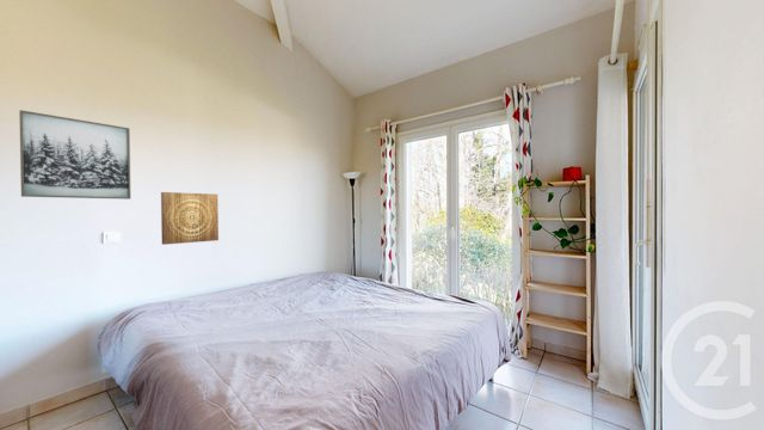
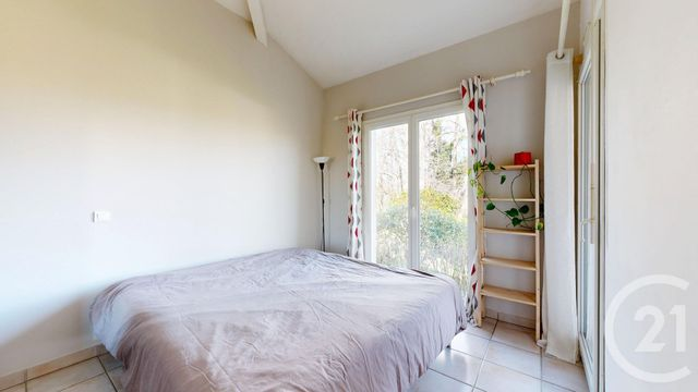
- wall art [18,109,131,201]
- wall art [160,191,220,246]
